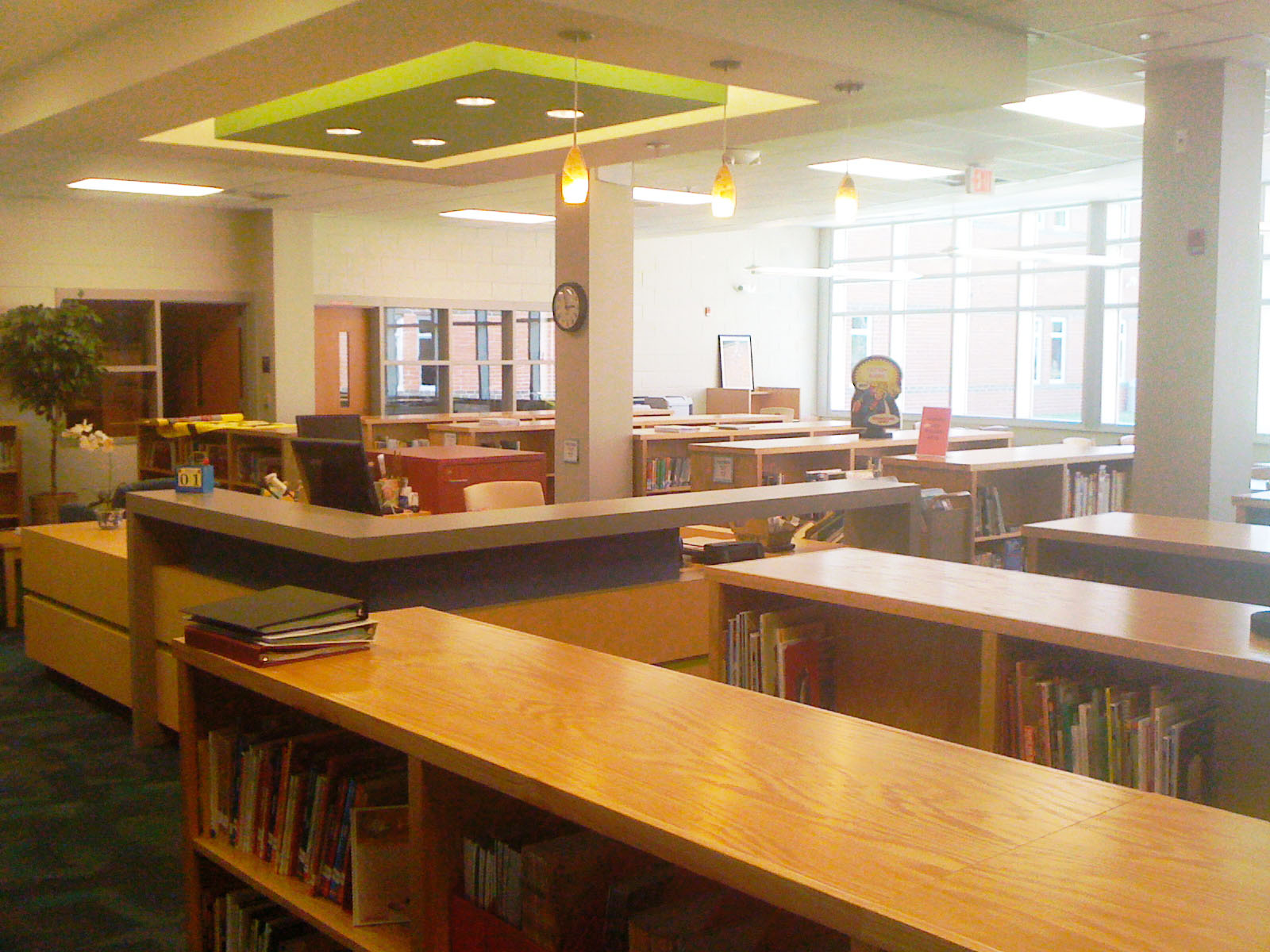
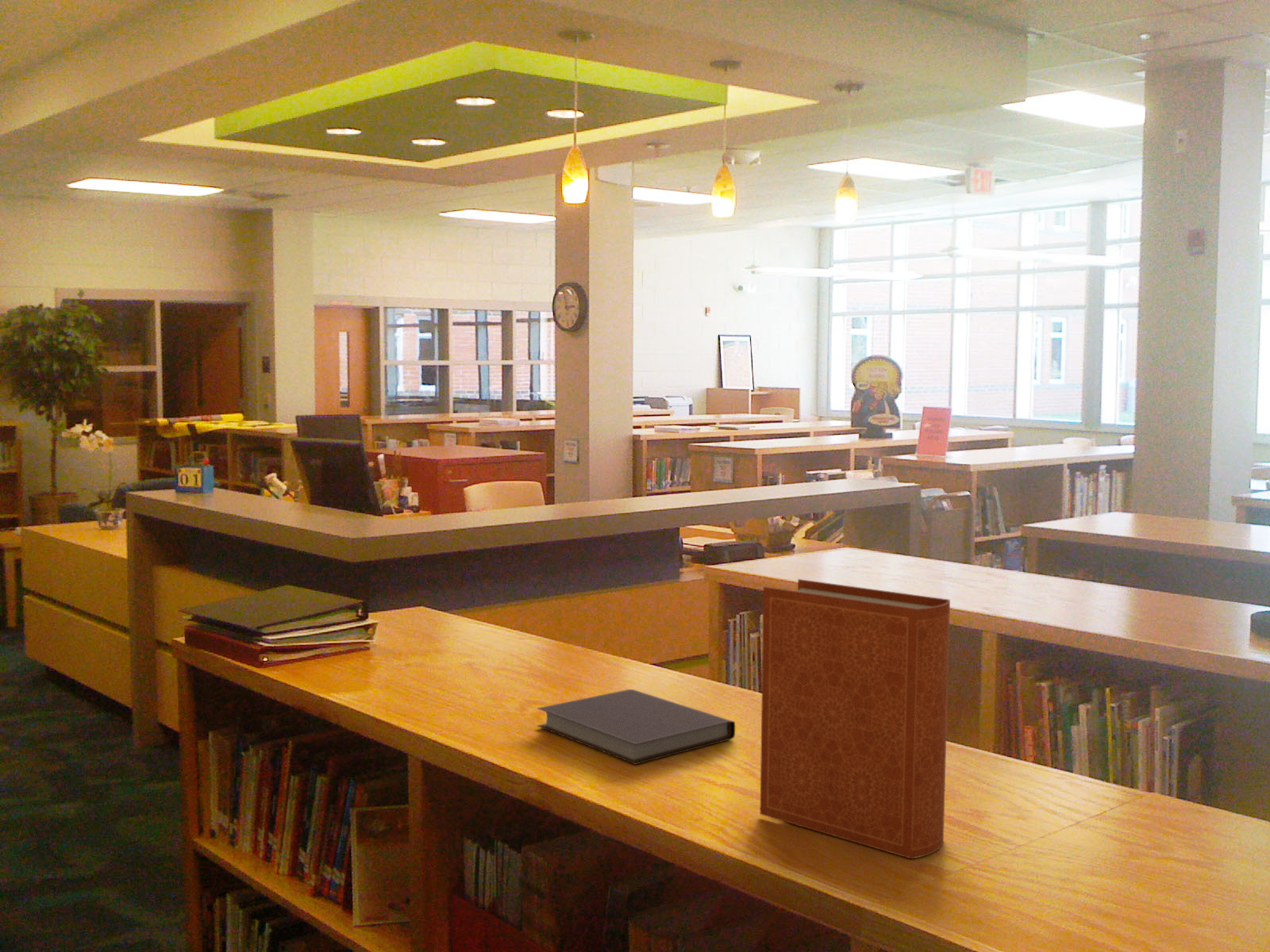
+ notebook [537,689,736,766]
+ book [760,578,951,859]
